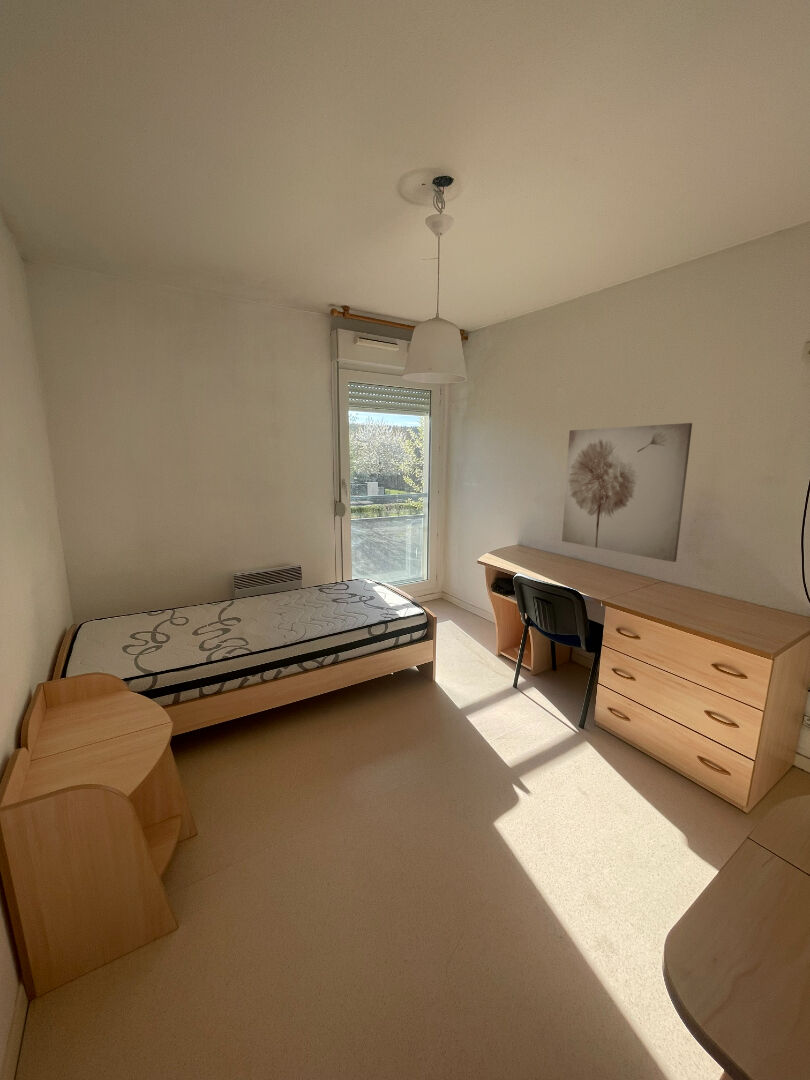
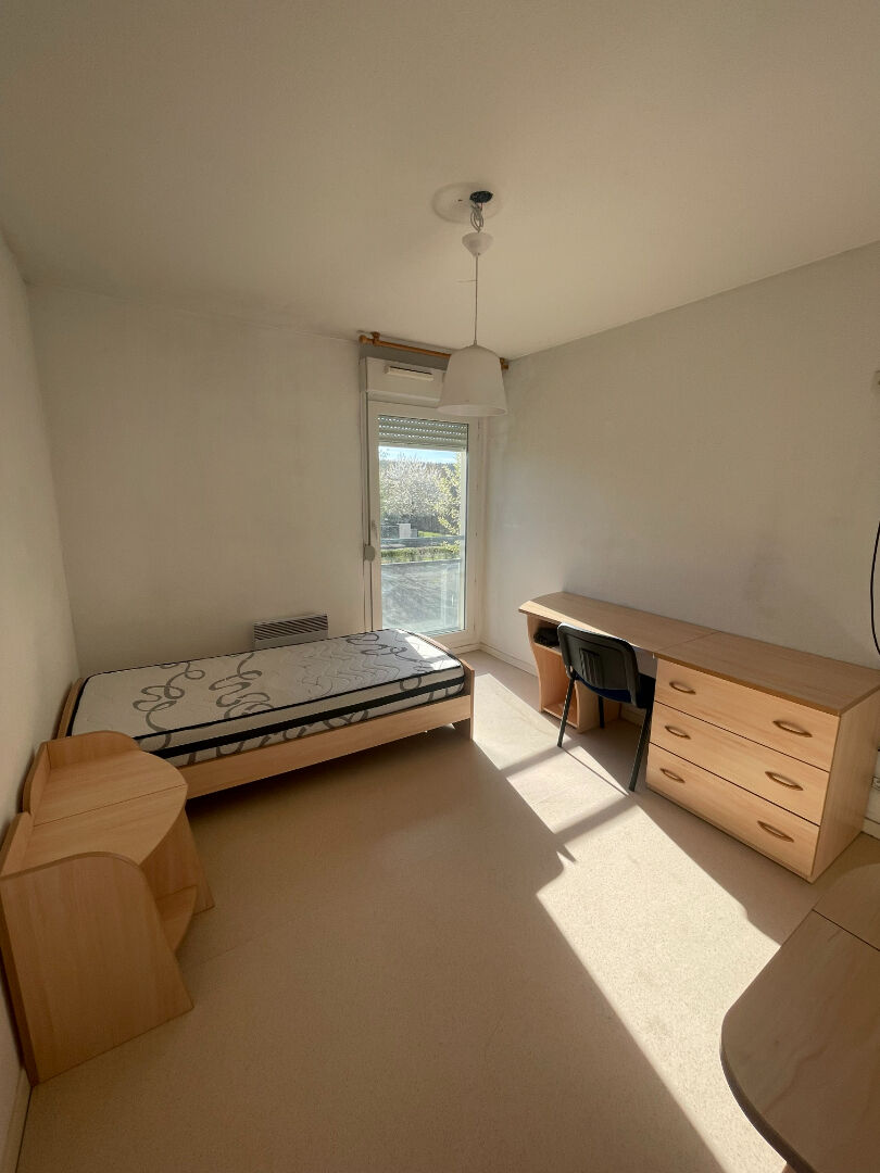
- wall art [561,422,693,563]
